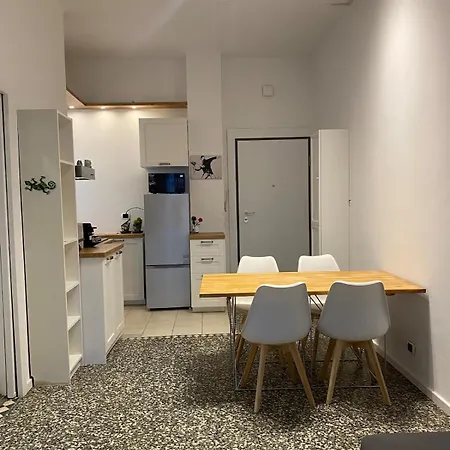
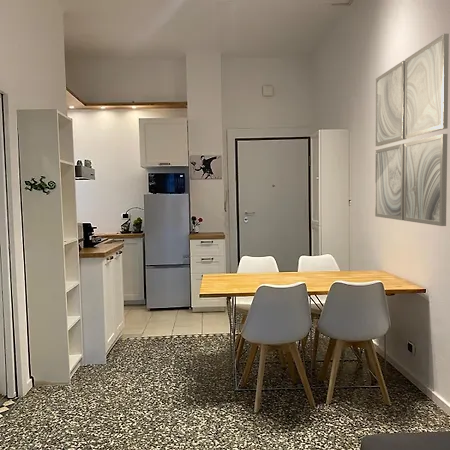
+ wall art [374,33,450,227]
